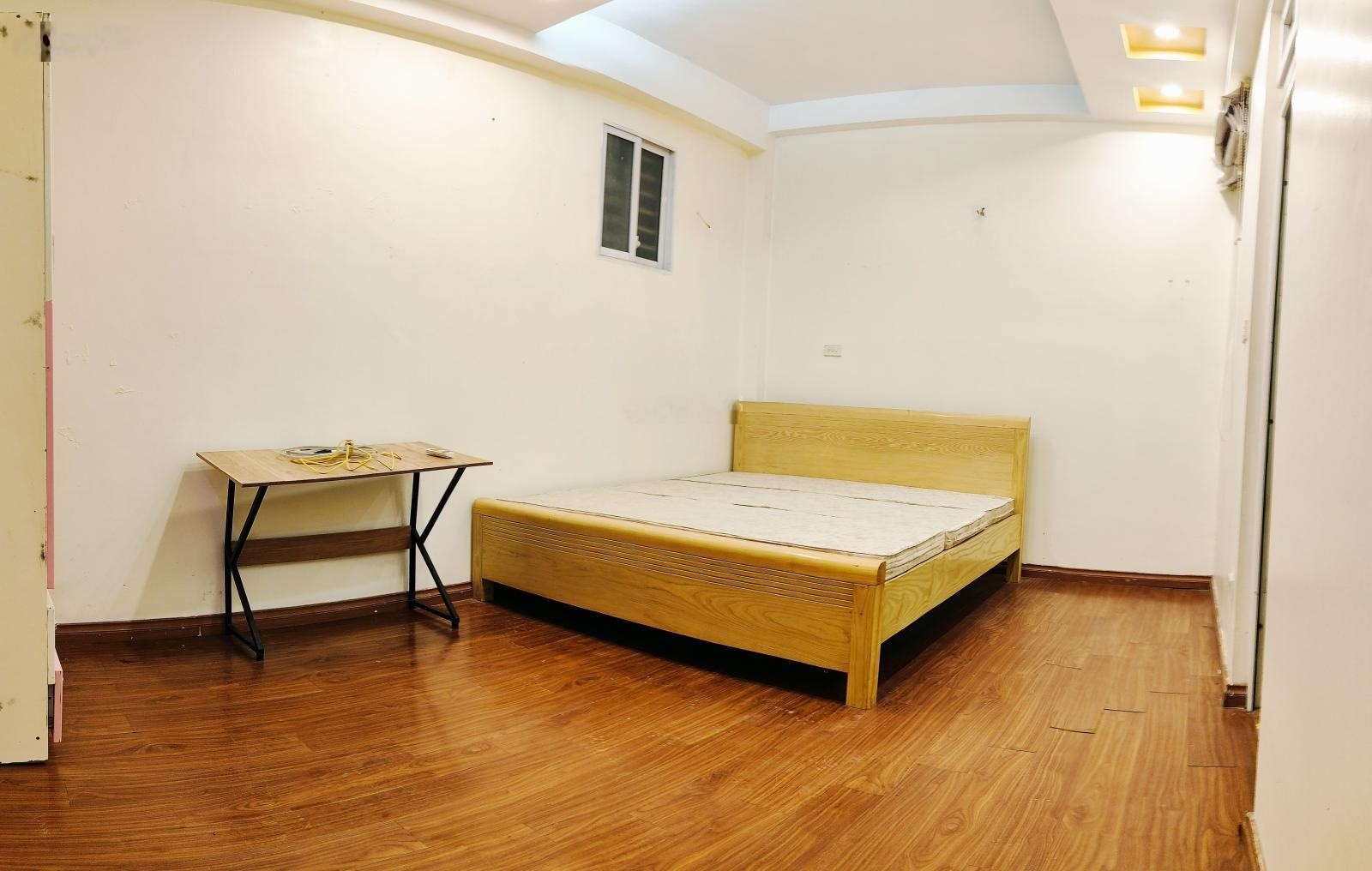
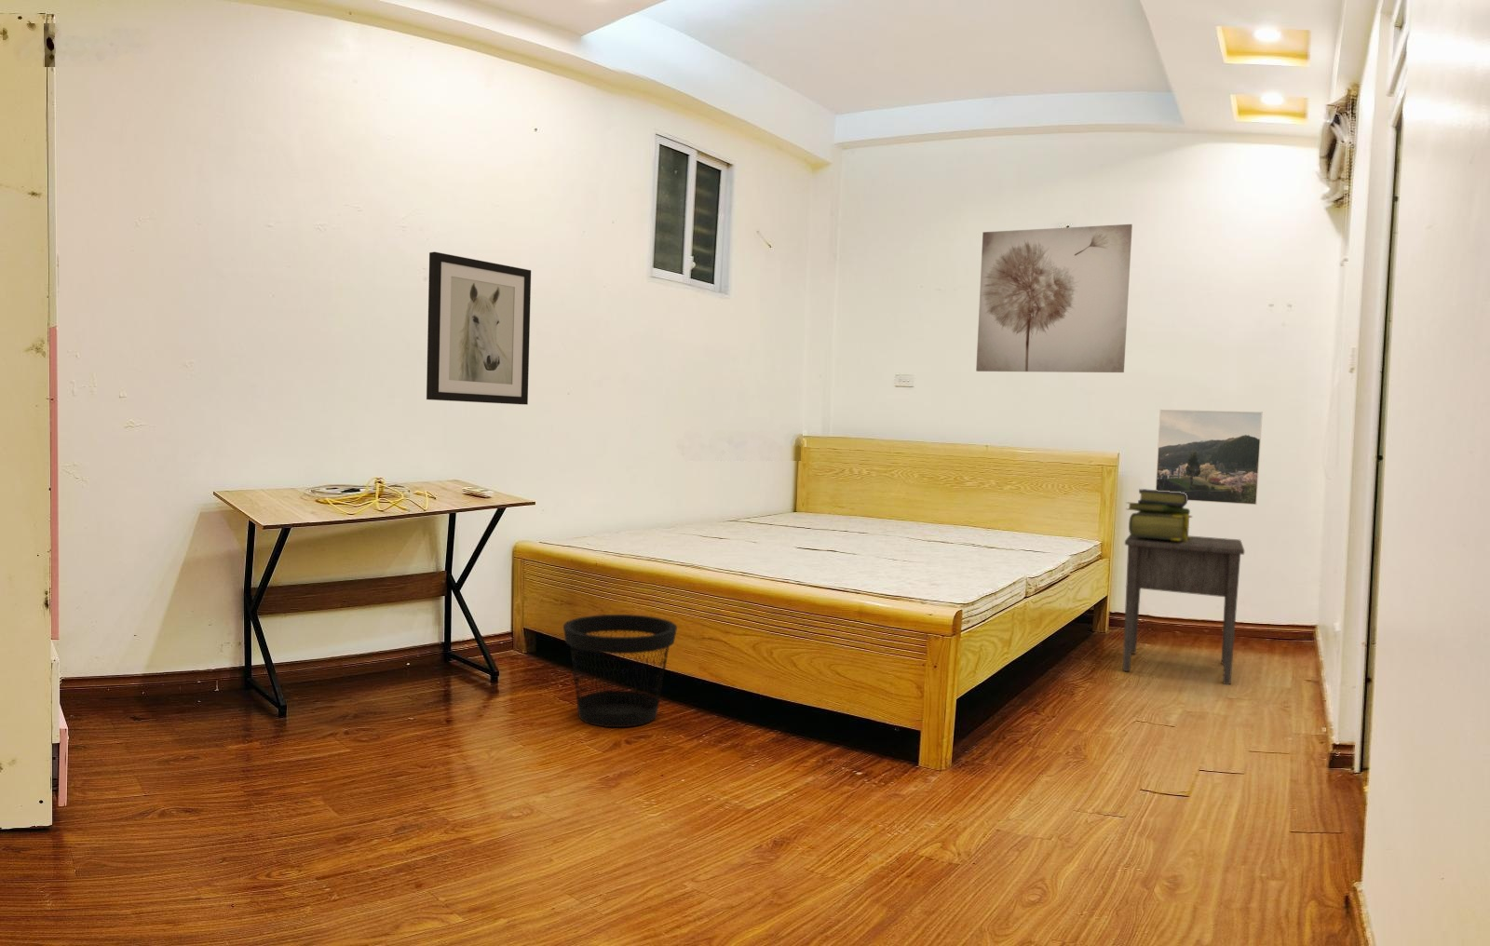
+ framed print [1154,408,1264,506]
+ wastebasket [563,614,678,728]
+ nightstand [1122,533,1245,685]
+ wall art [426,251,532,406]
+ stack of books [1125,488,1192,542]
+ wall art [975,224,1134,374]
